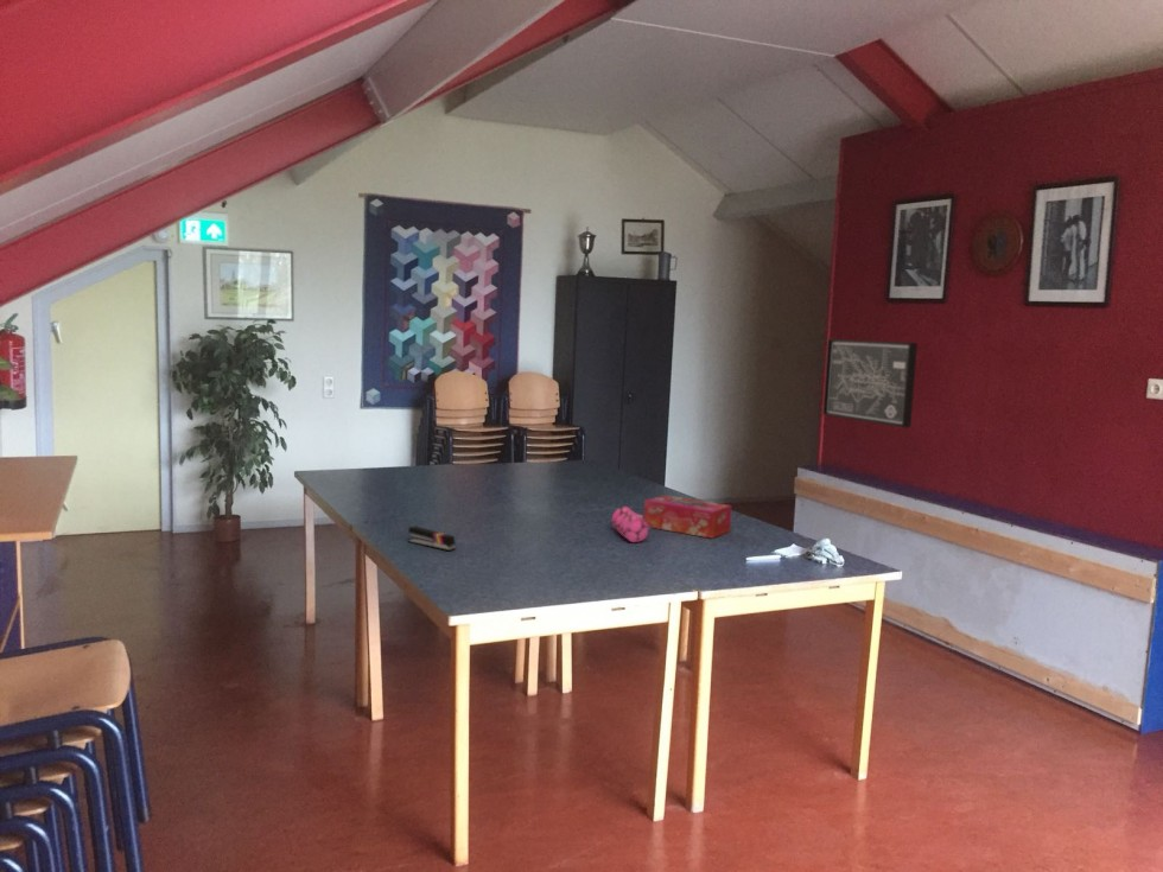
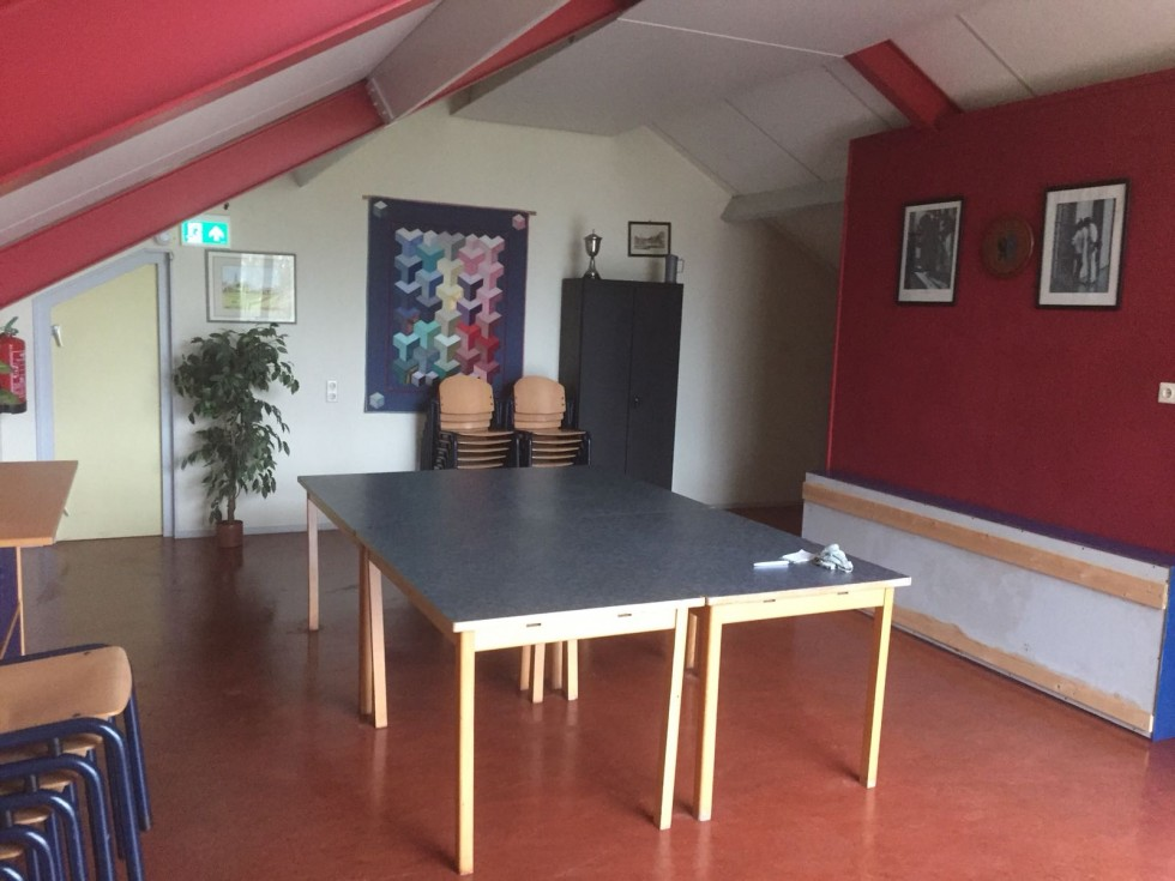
- pencil case [610,505,654,543]
- tissue box [643,494,733,540]
- wall art [821,338,919,428]
- stapler [407,526,457,552]
